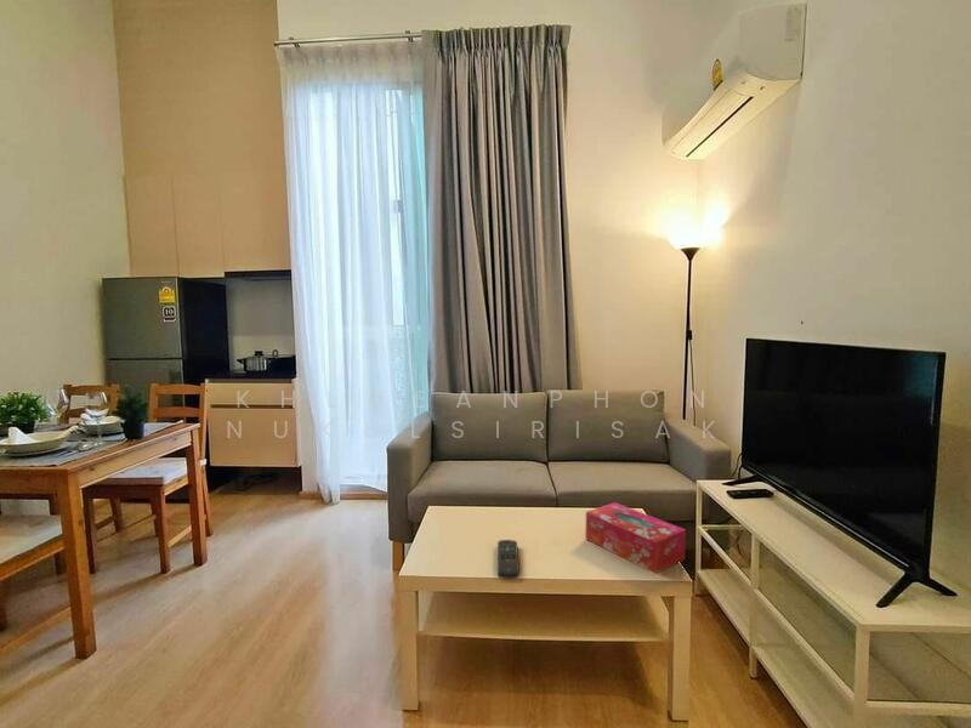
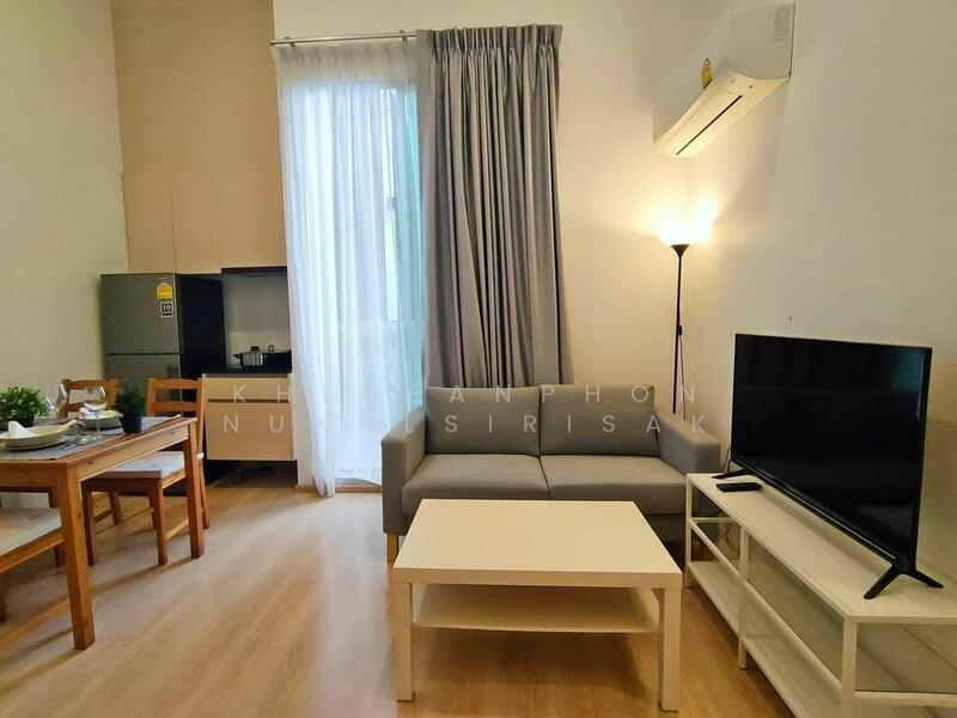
- tissue box [585,501,687,574]
- remote control [496,539,521,580]
